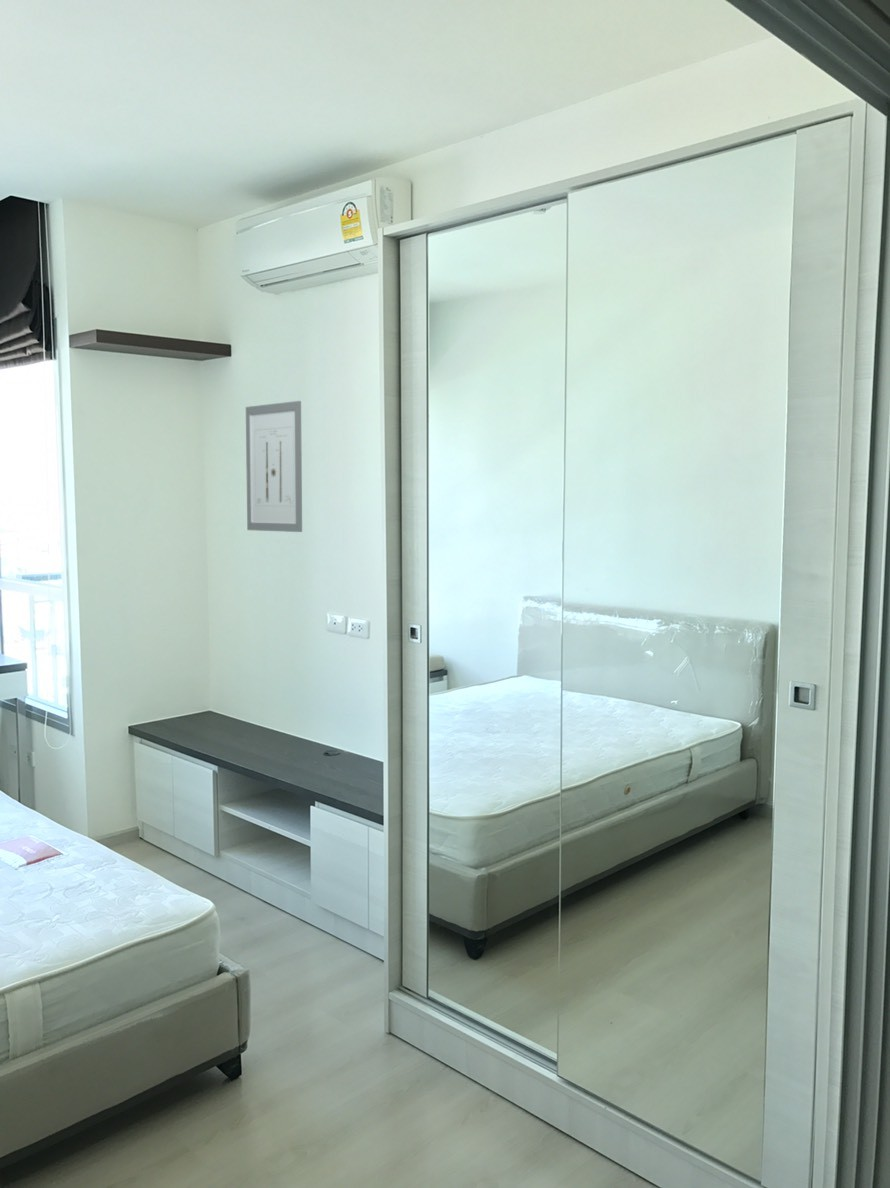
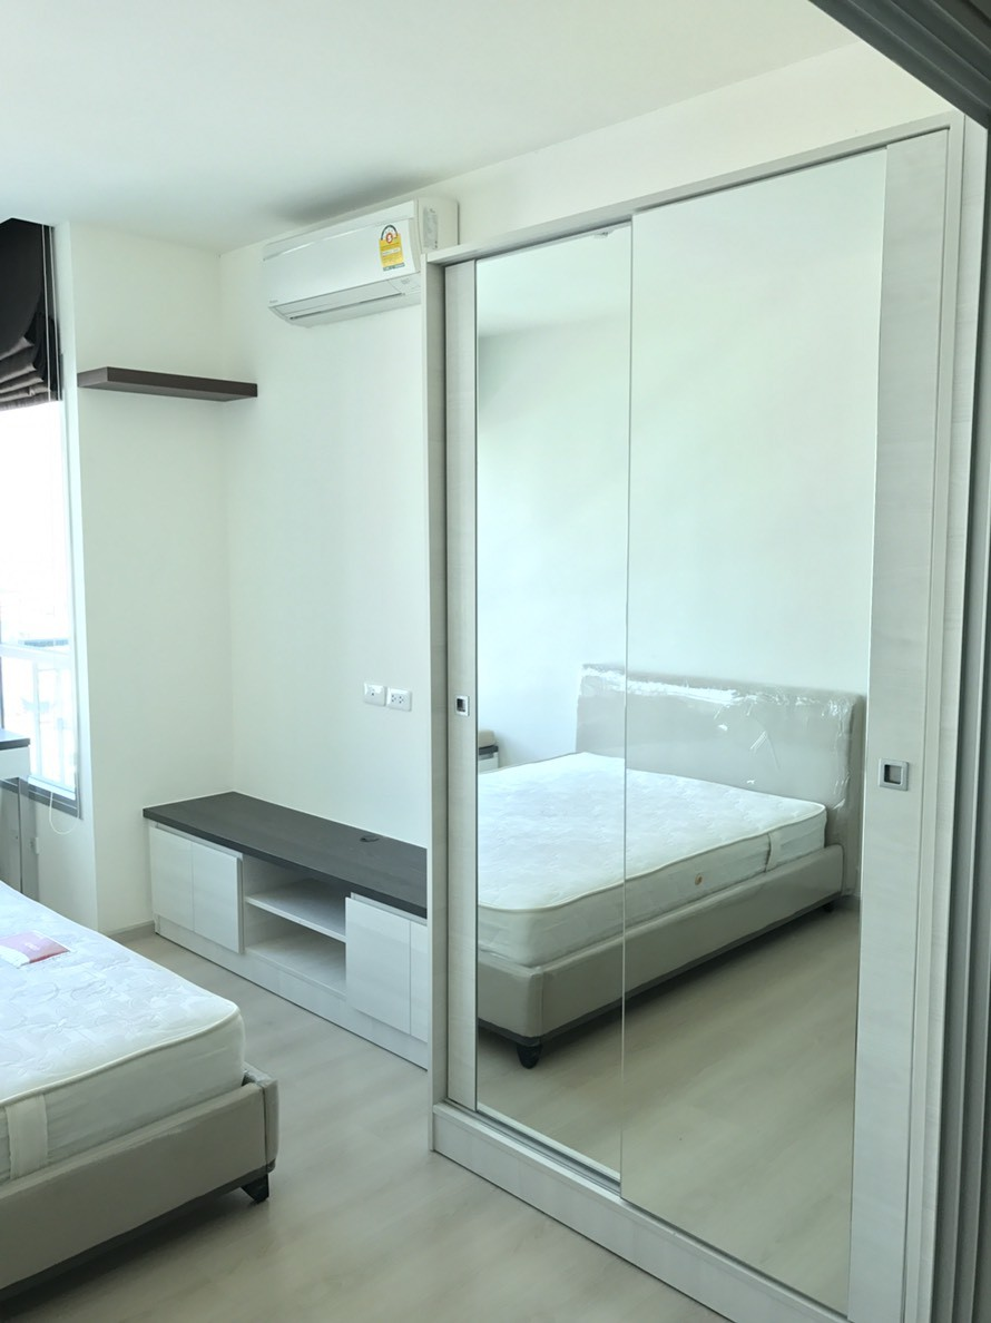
- wall art [245,400,303,533]
